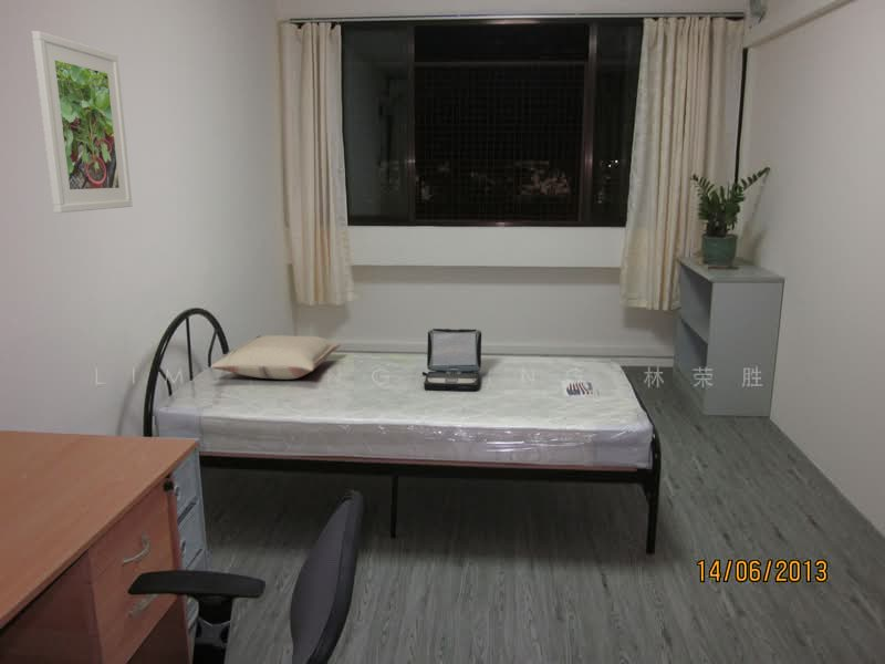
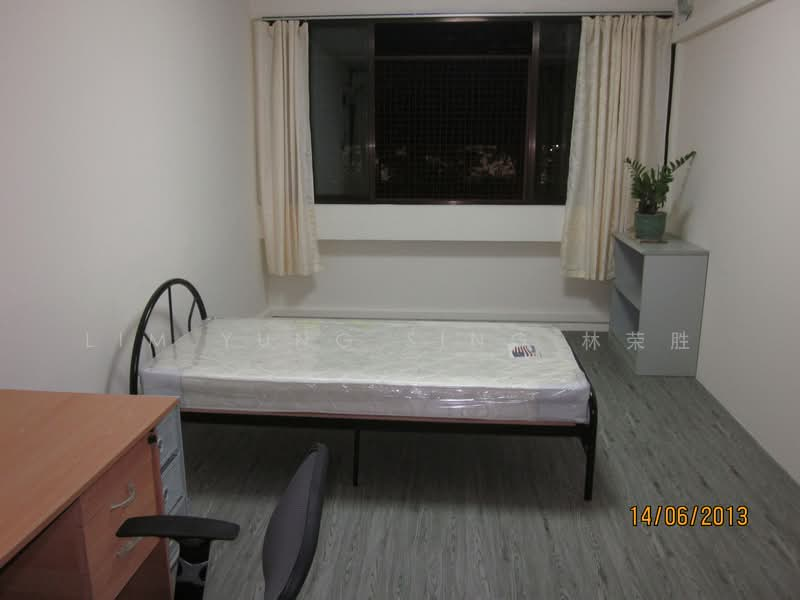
- pillow [210,334,342,381]
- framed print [31,30,134,214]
- laptop [421,328,482,392]
